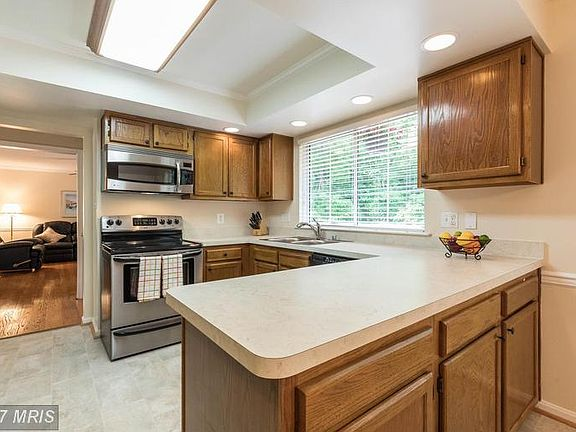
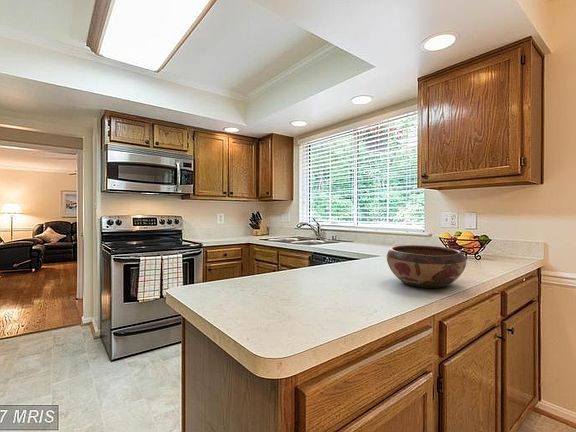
+ decorative bowl [386,244,467,289]
